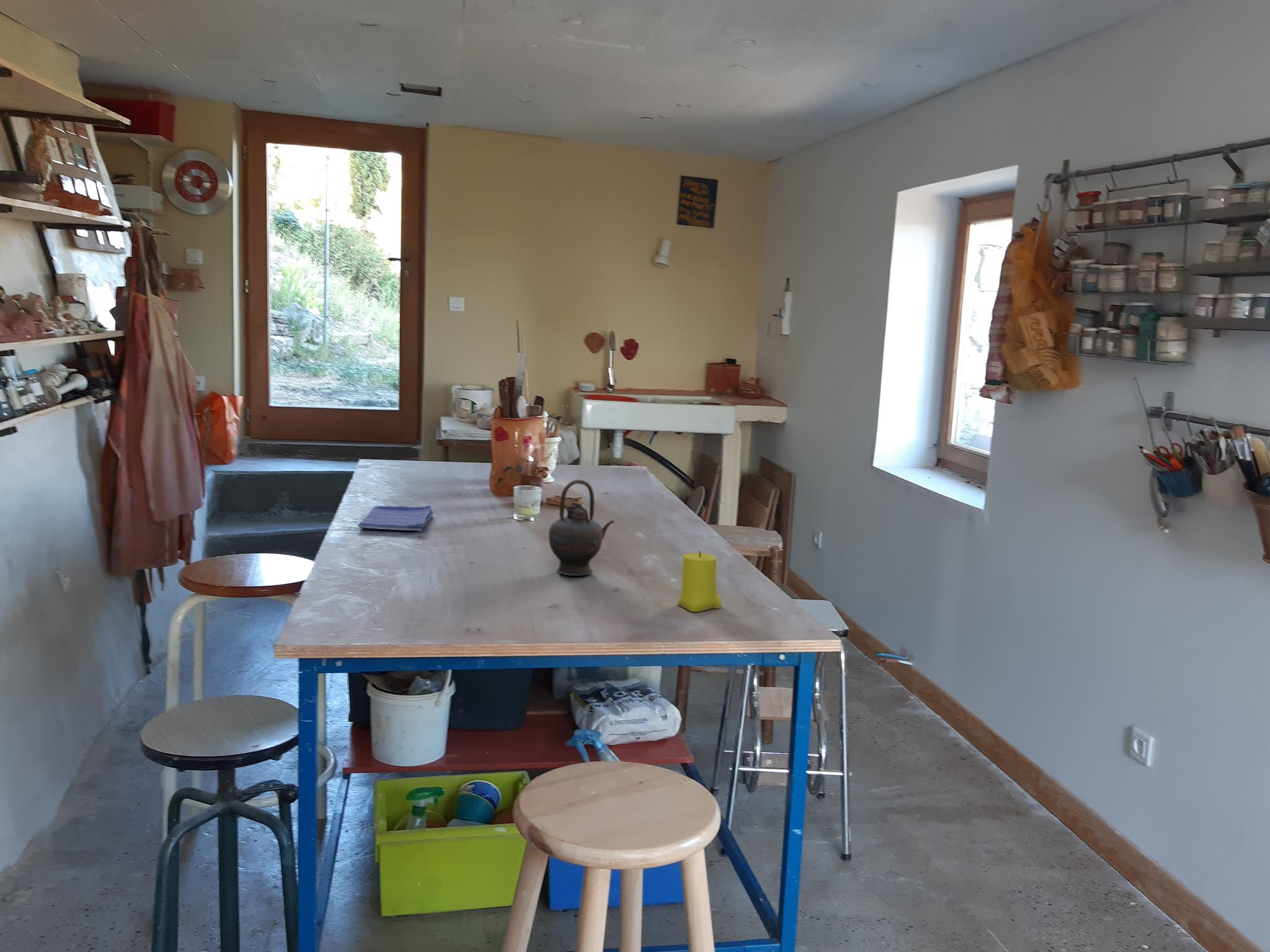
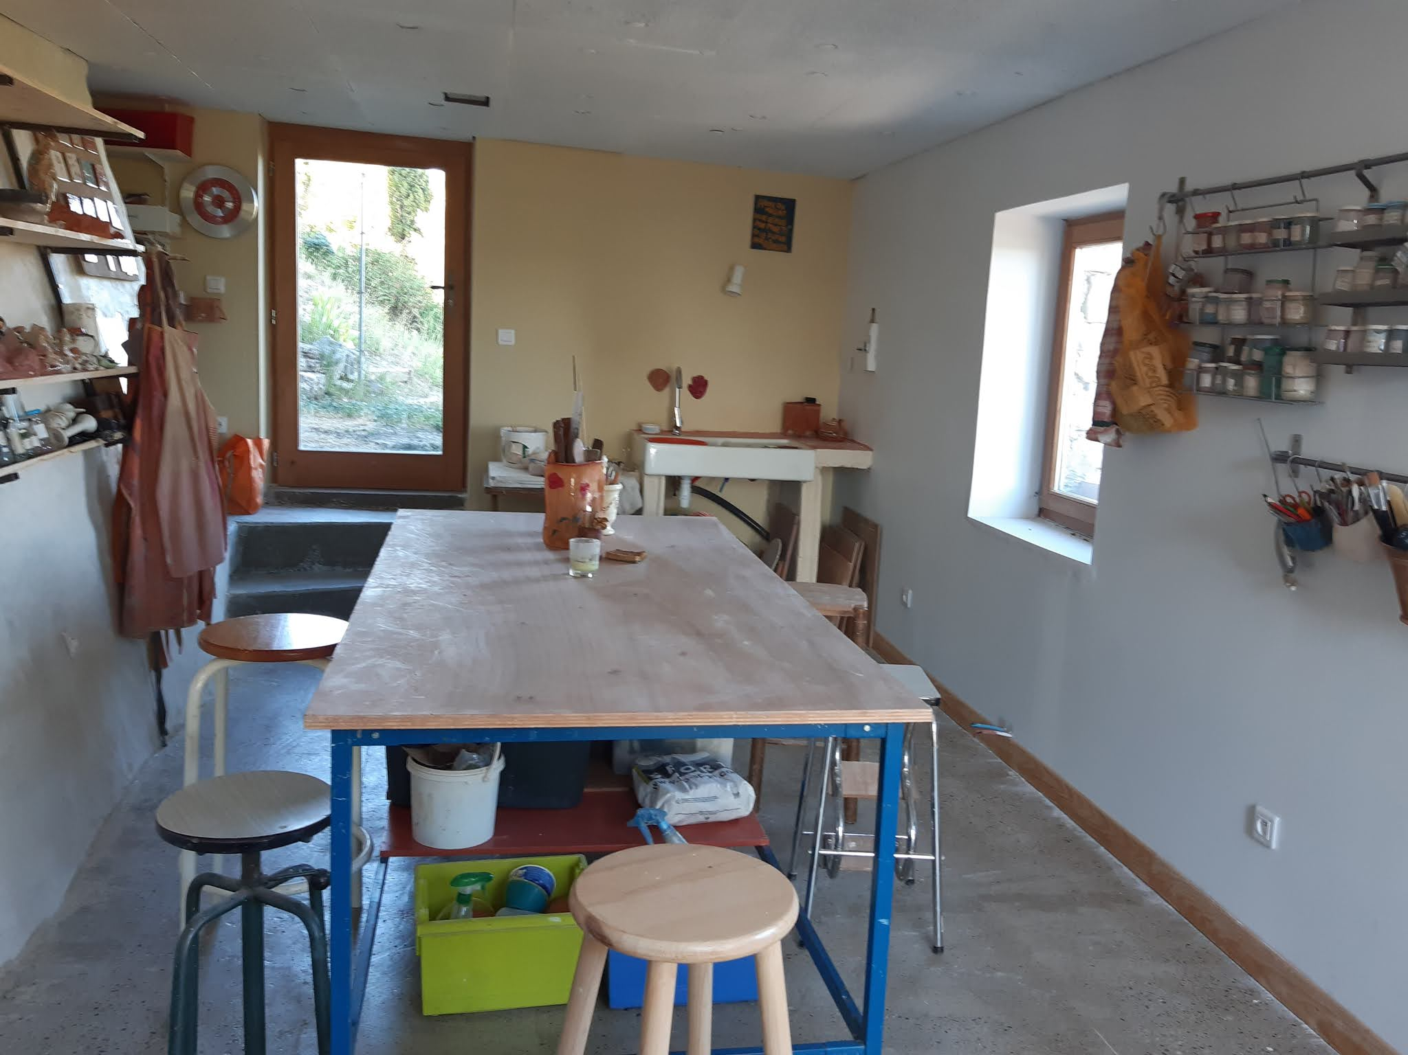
- candle [677,550,722,612]
- teapot [548,479,615,576]
- dish towel [357,505,433,532]
